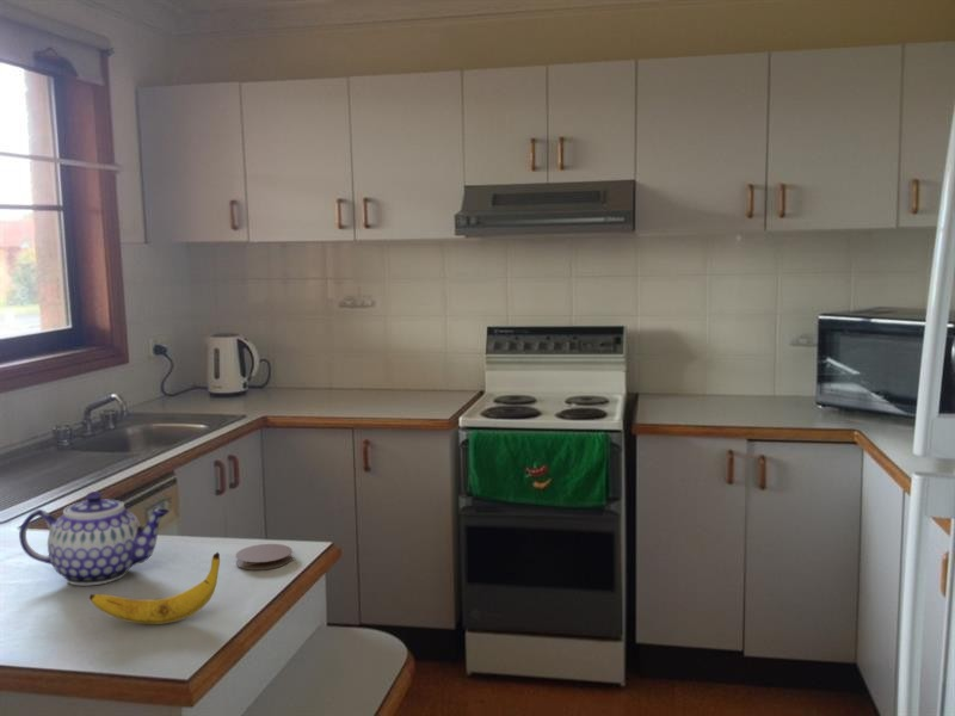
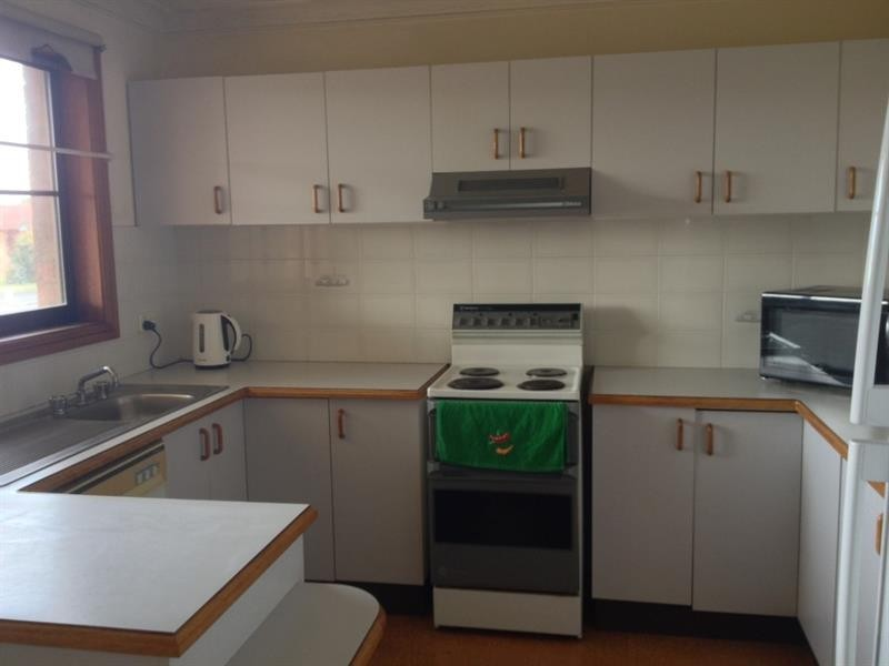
- teapot [18,490,171,586]
- coaster [234,543,294,570]
- banana [88,551,221,625]
